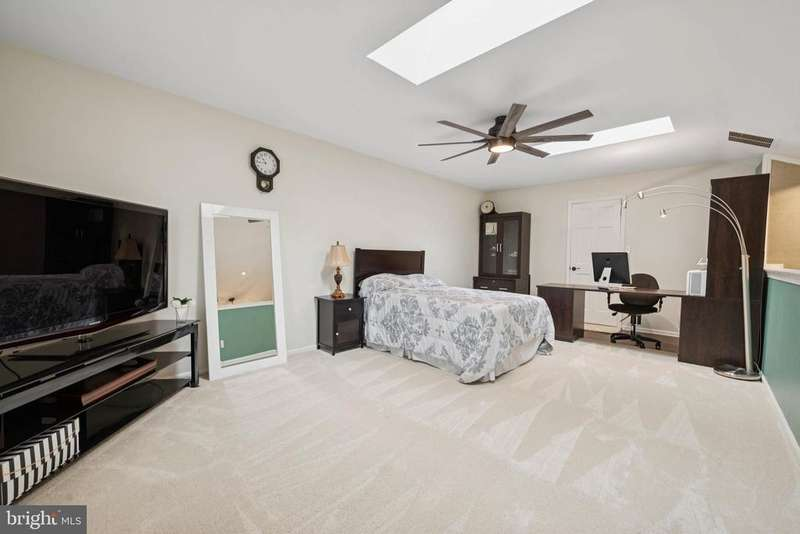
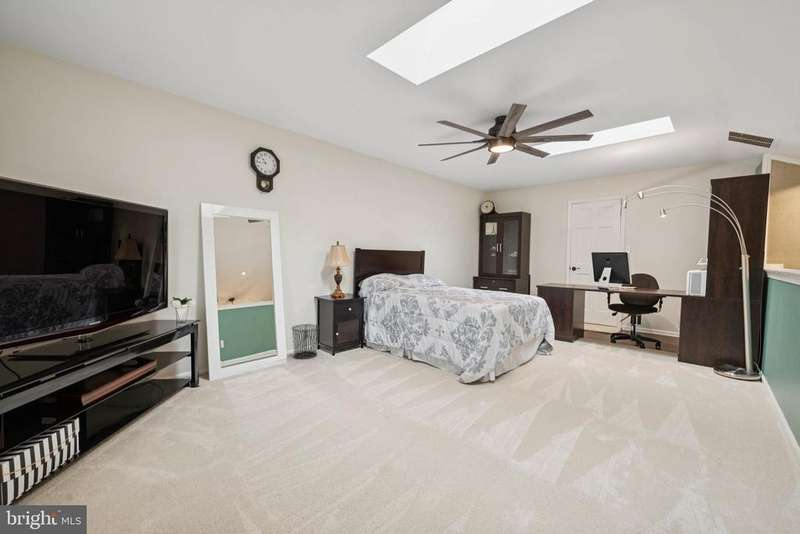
+ waste bin [290,323,320,360]
